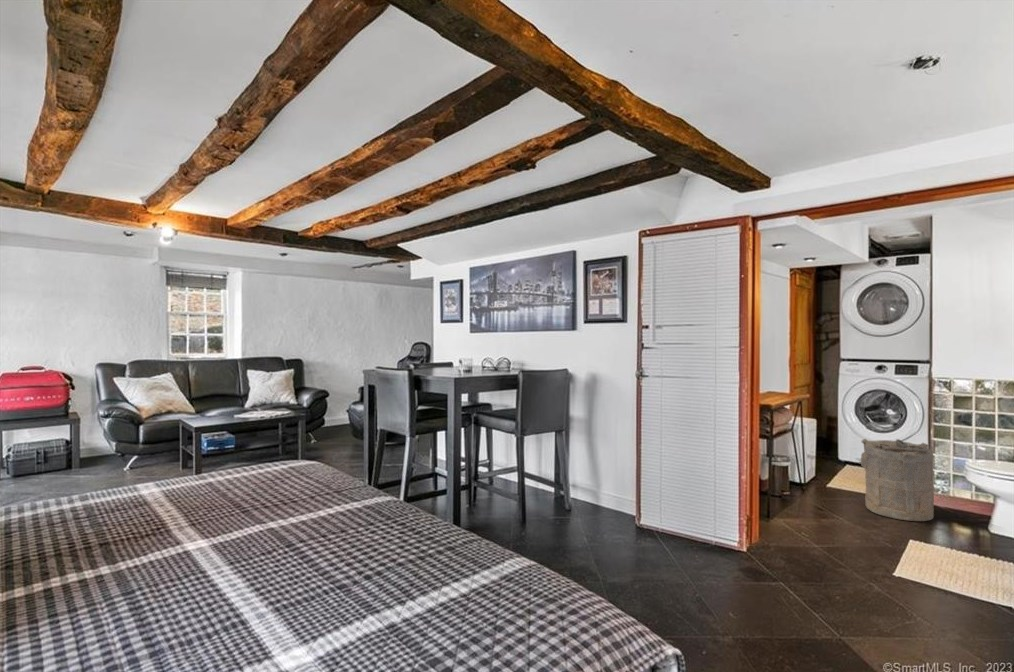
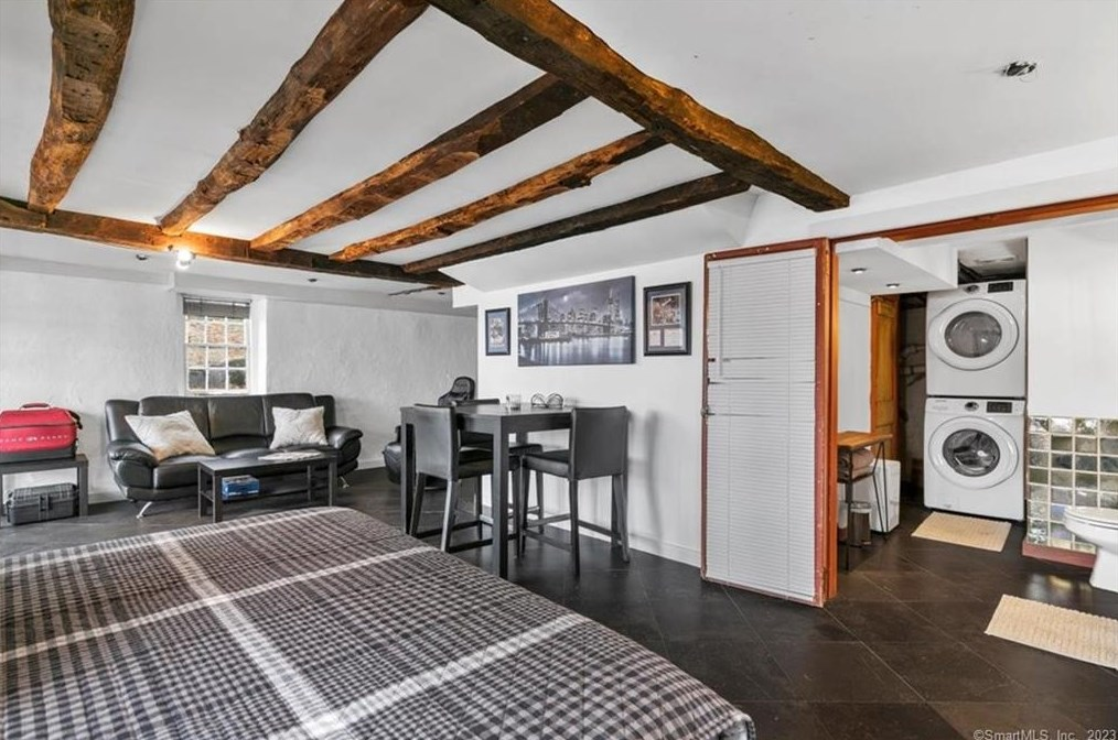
- laundry hamper [858,438,935,522]
